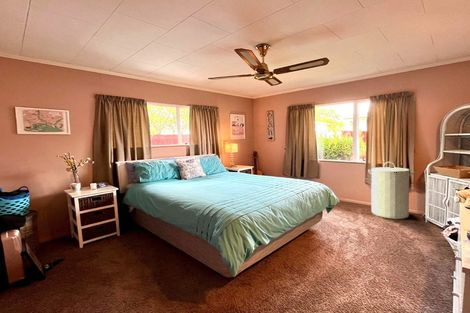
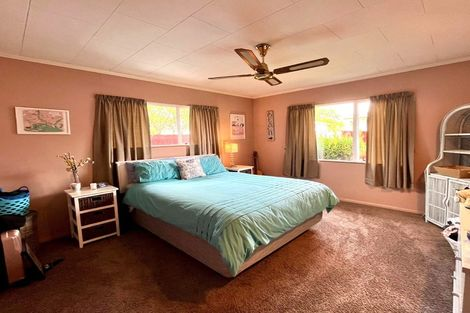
- laundry hamper [367,161,415,220]
